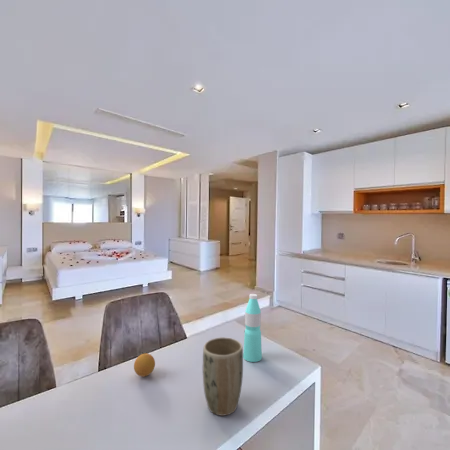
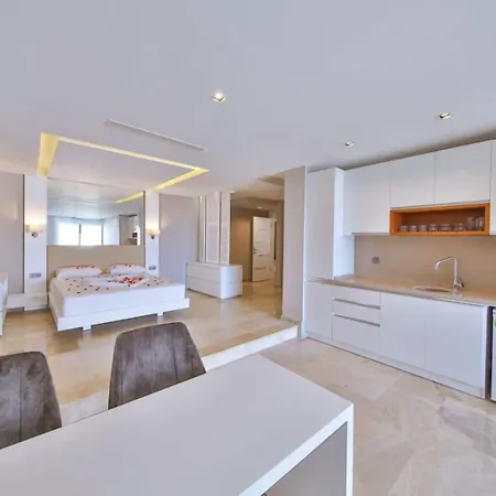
- water bottle [243,293,263,363]
- plant pot [202,336,244,417]
- fruit [133,353,156,377]
